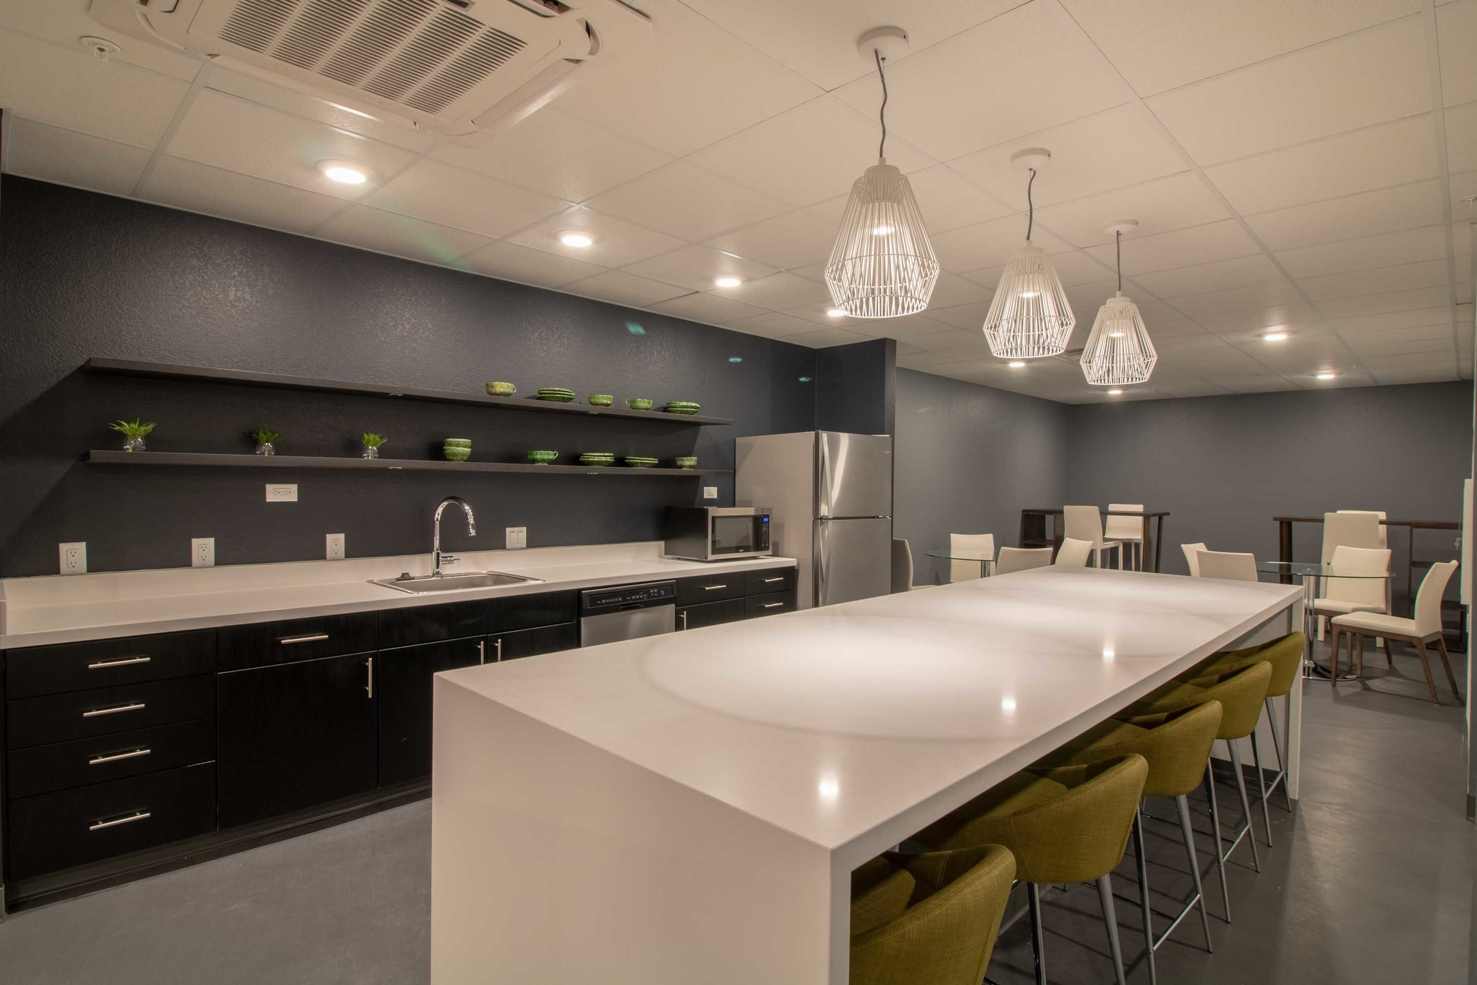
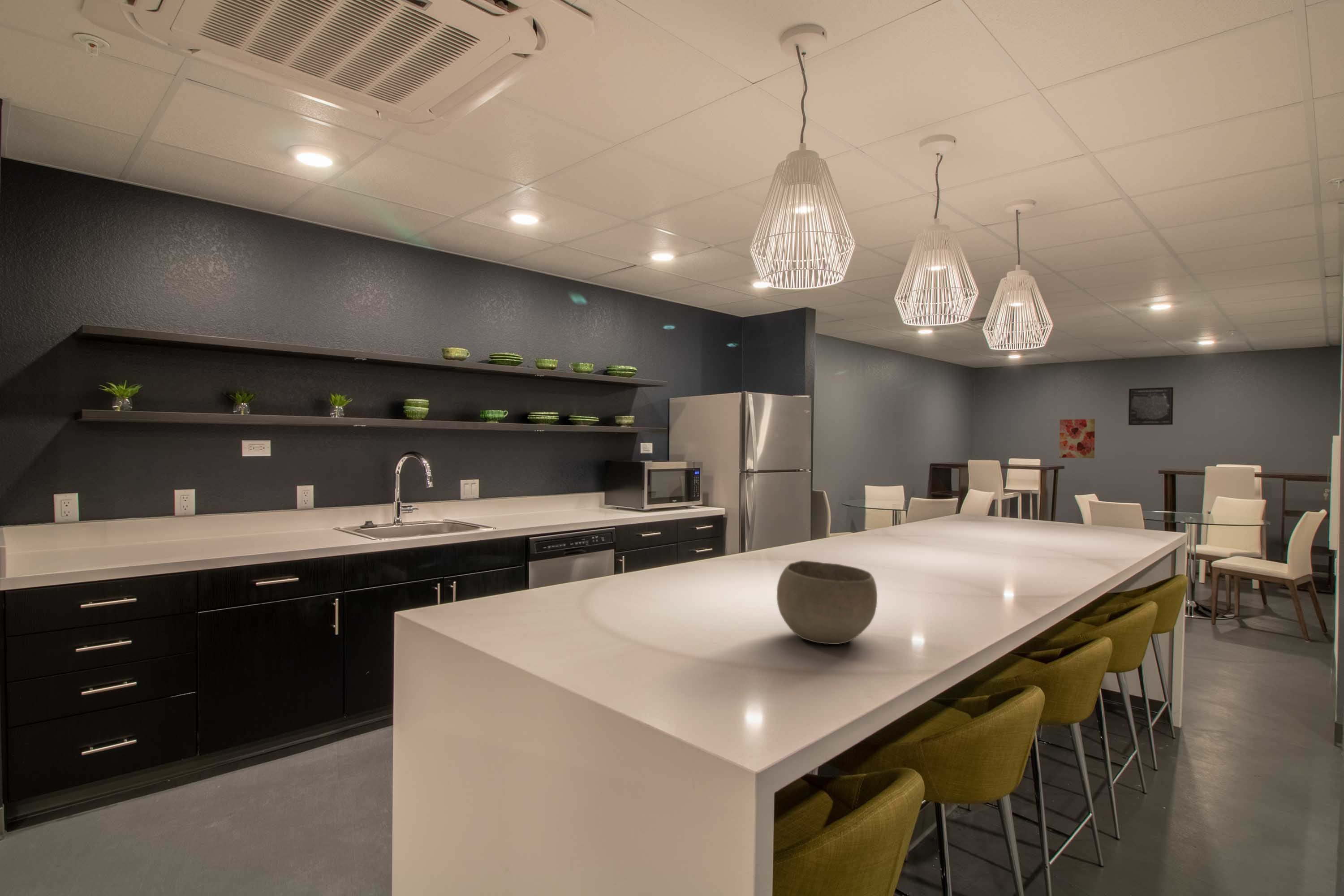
+ wall art [1059,419,1095,459]
+ bowl [776,560,878,645]
+ wall art [1128,387,1174,426]
